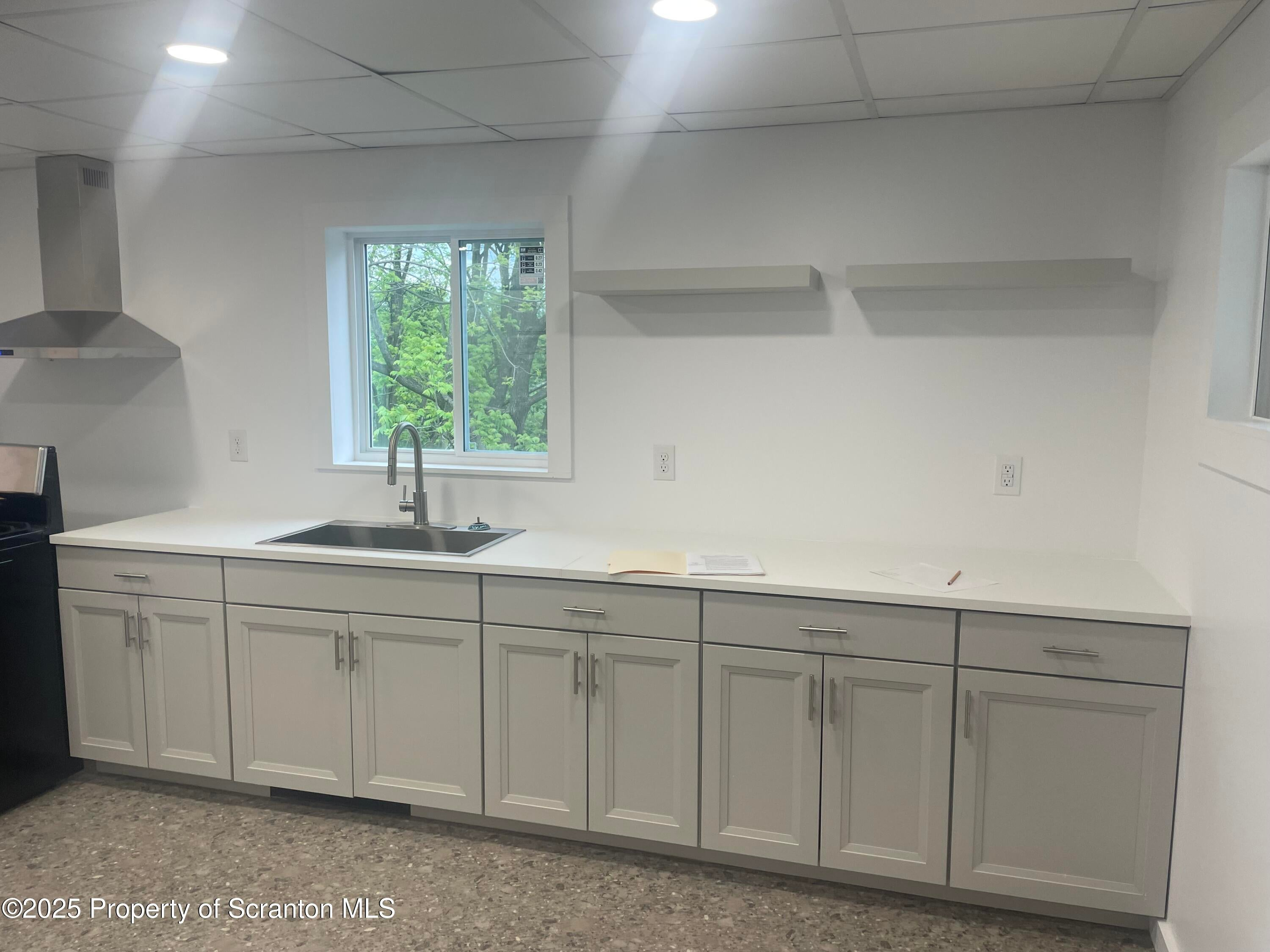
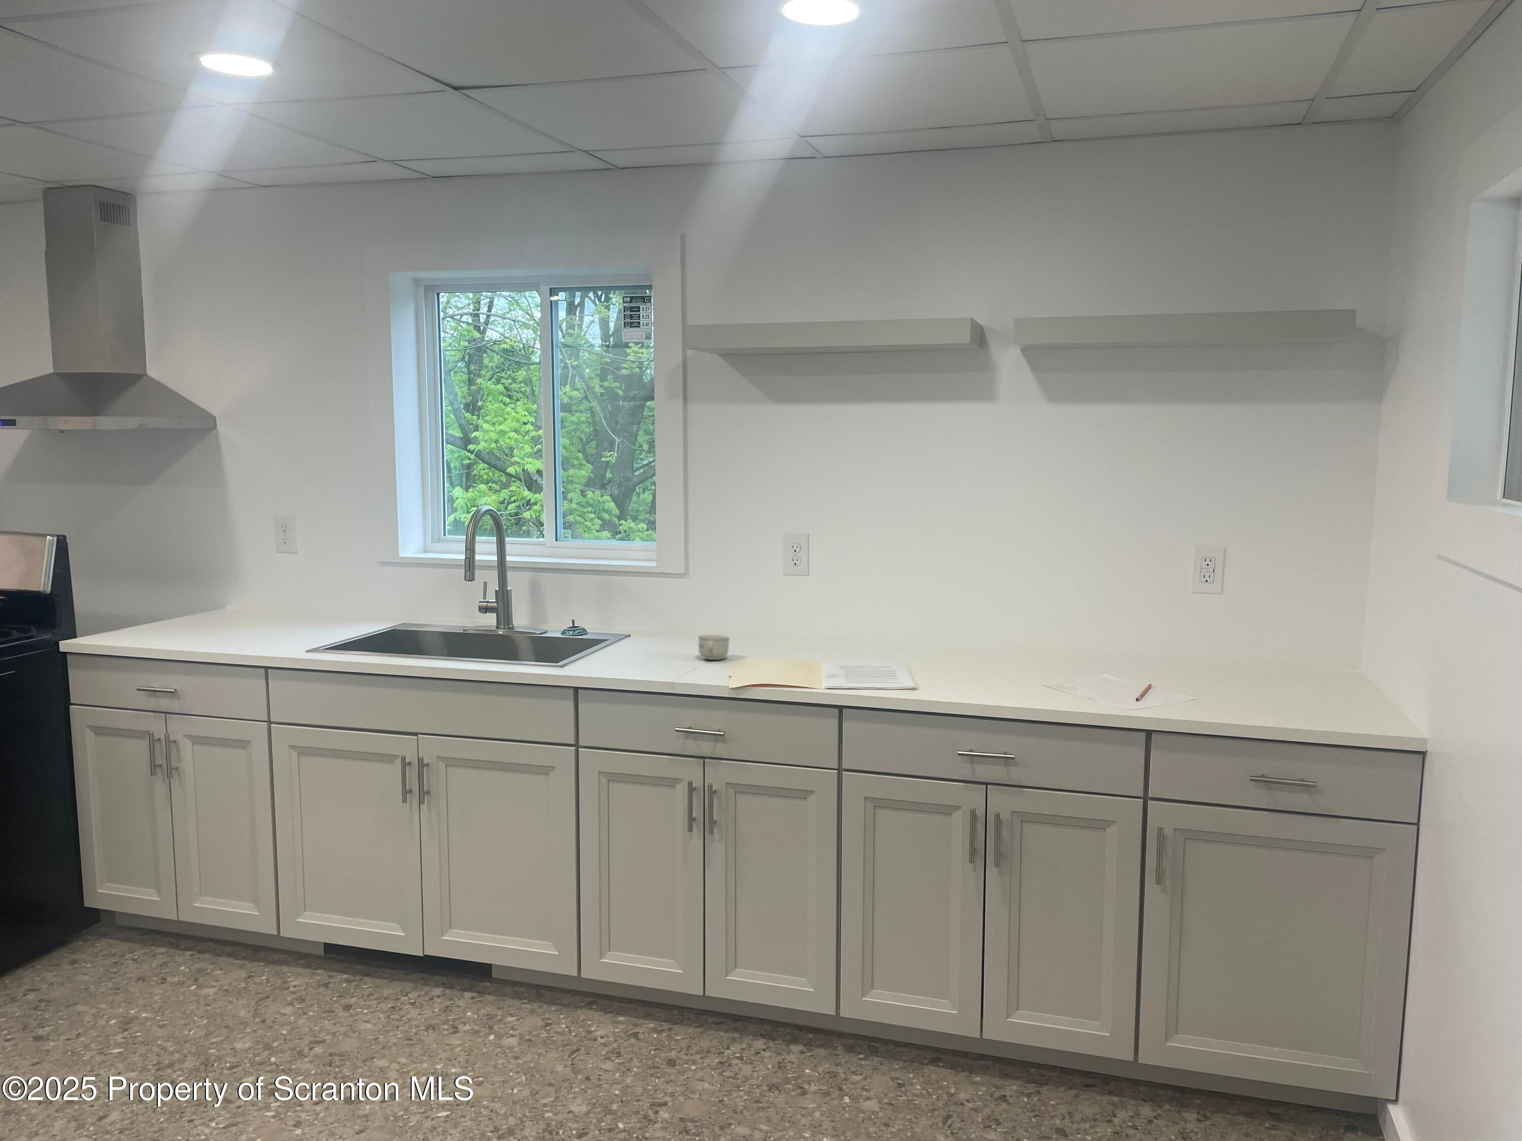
+ cup [699,634,730,660]
